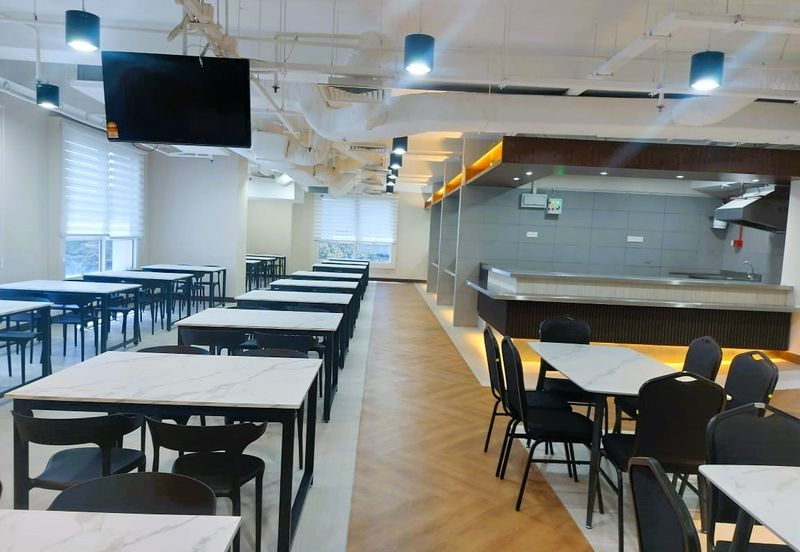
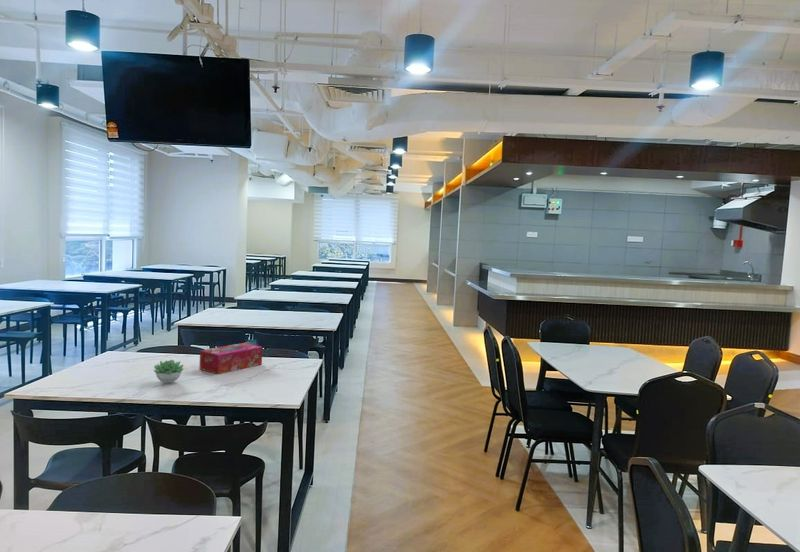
+ succulent plant [153,359,185,384]
+ tissue box [198,342,263,375]
